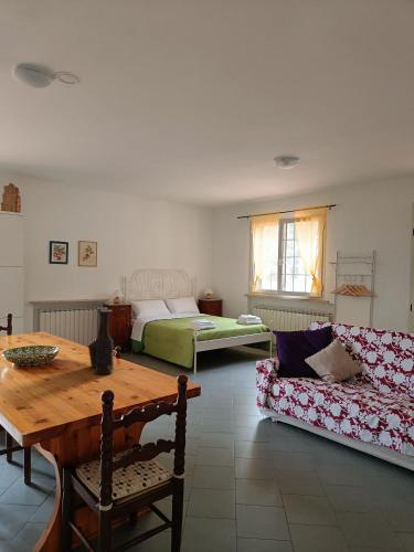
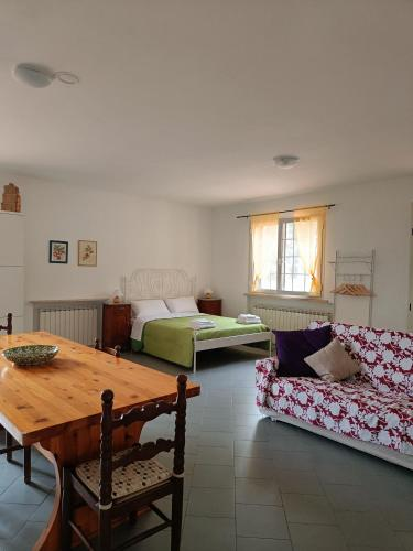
- vase [87,306,115,375]
